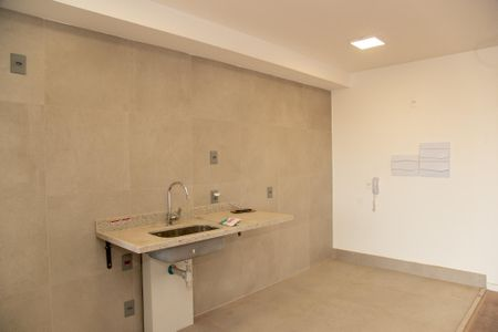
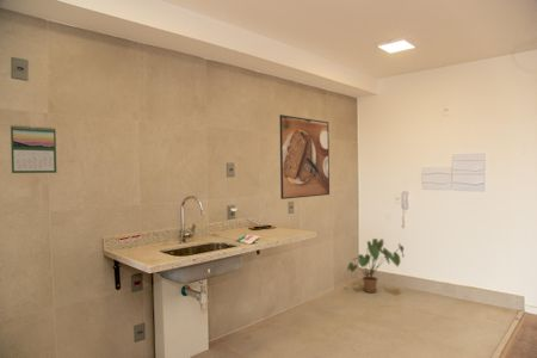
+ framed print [278,113,331,200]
+ calendar [10,124,57,174]
+ house plant [346,237,406,294]
